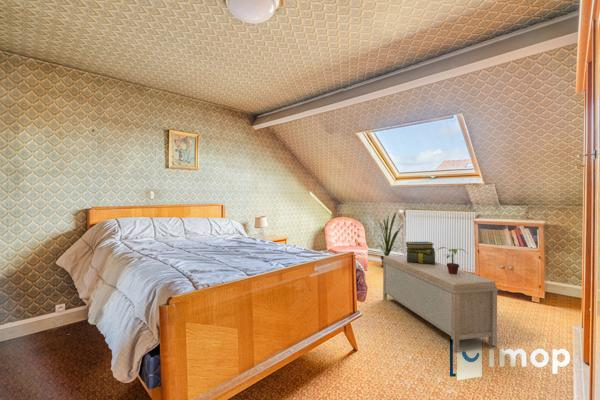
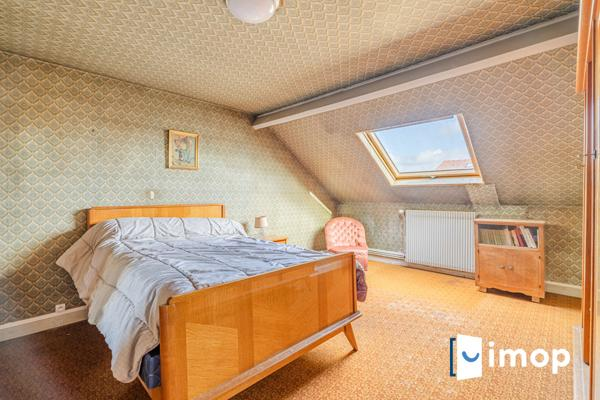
- house plant [375,211,404,268]
- stack of books [405,241,436,264]
- bench [381,254,500,351]
- potted plant [436,246,467,274]
